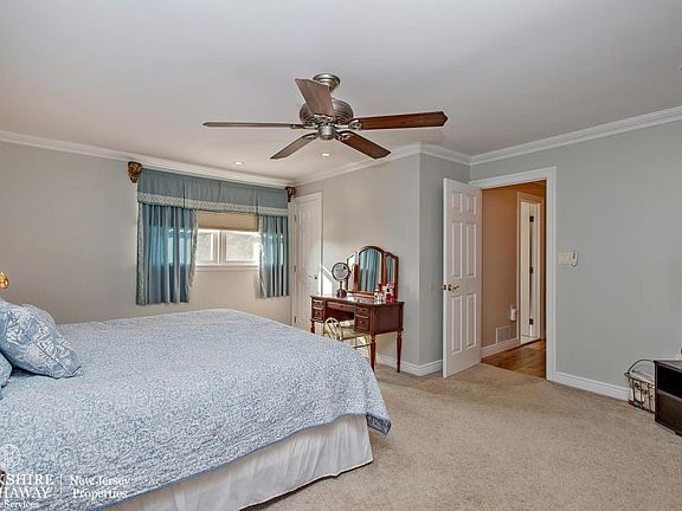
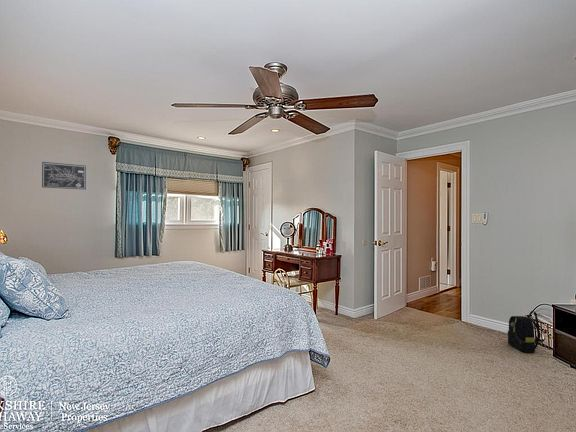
+ wall art [41,161,87,190]
+ backpack [507,310,542,354]
